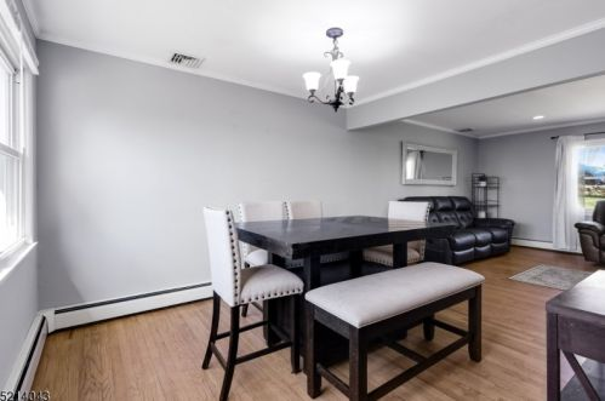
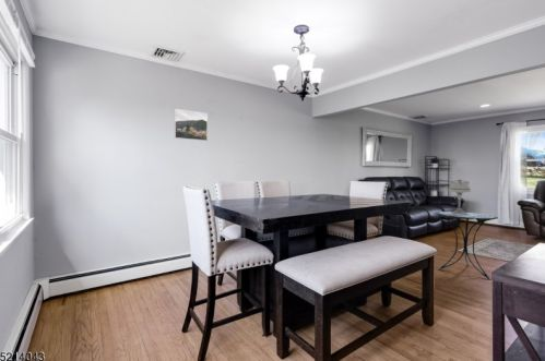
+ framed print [174,108,209,142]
+ table lamp [448,179,472,214]
+ side table [437,210,498,281]
